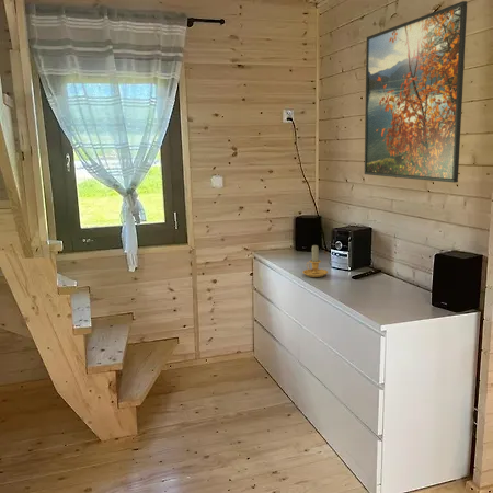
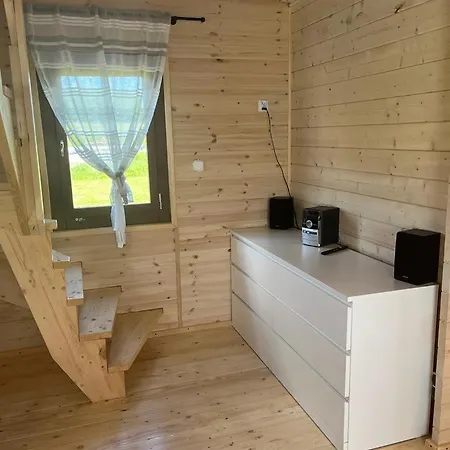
- candle [301,244,329,278]
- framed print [364,0,468,184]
